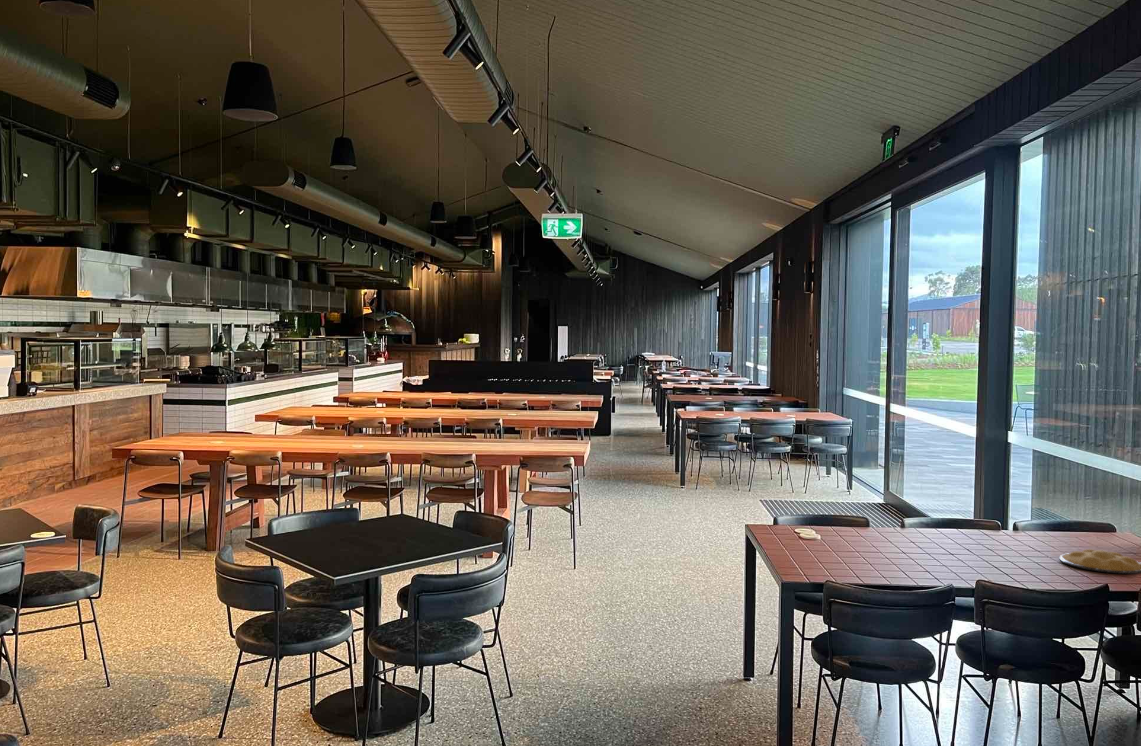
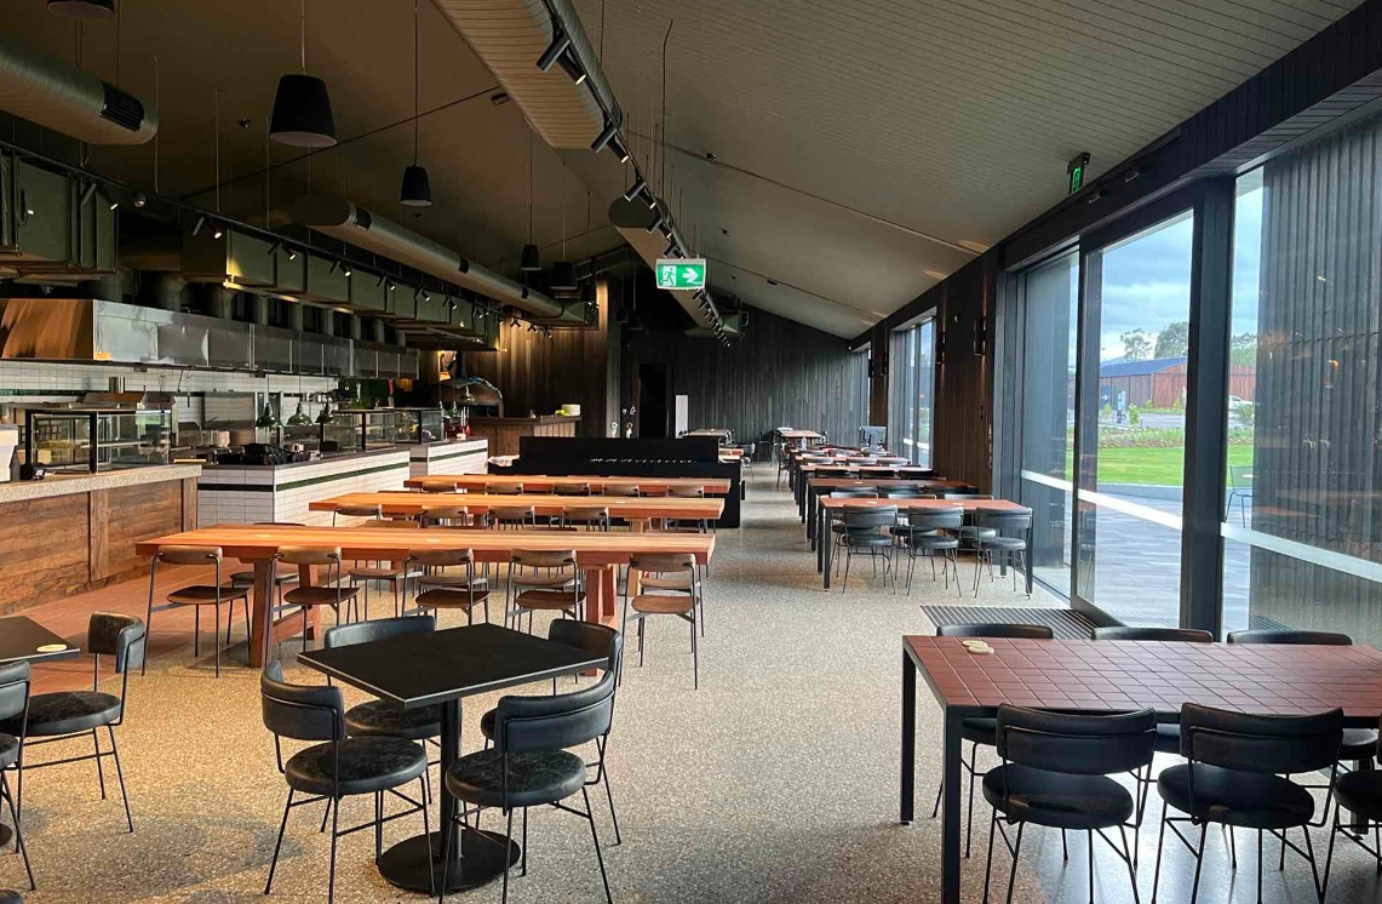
- plate [1058,548,1141,575]
